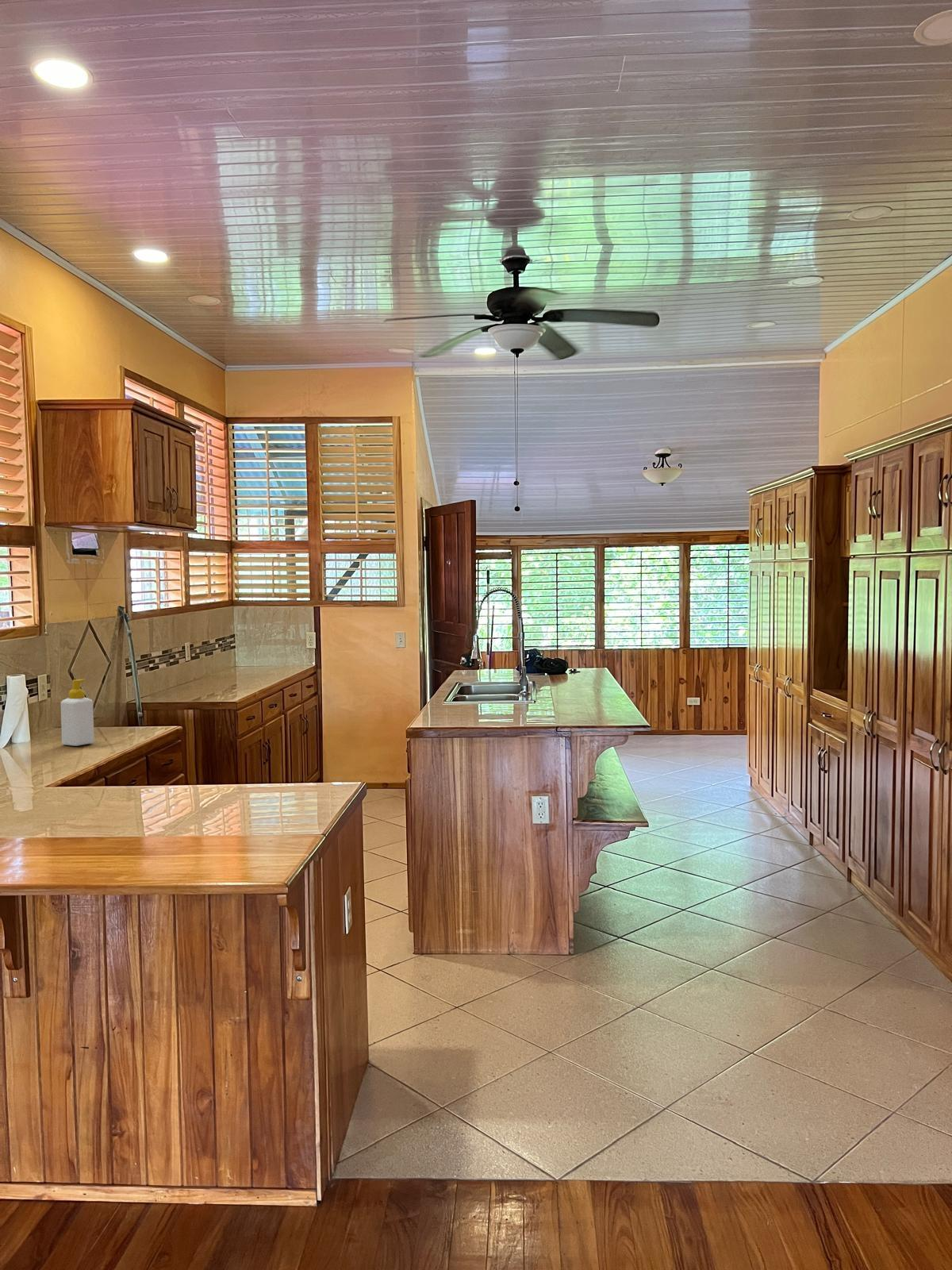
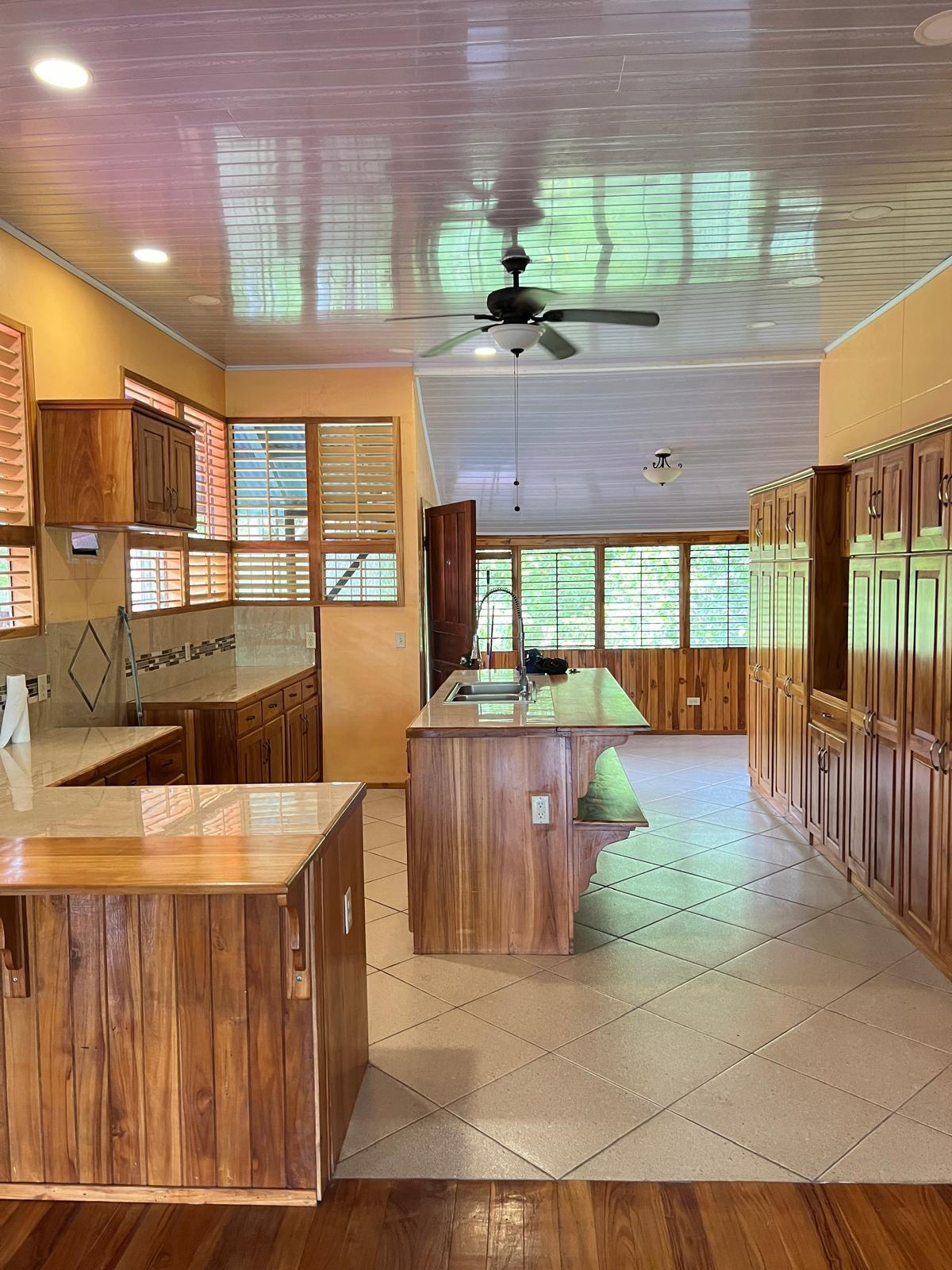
- soap bottle [60,679,94,747]
